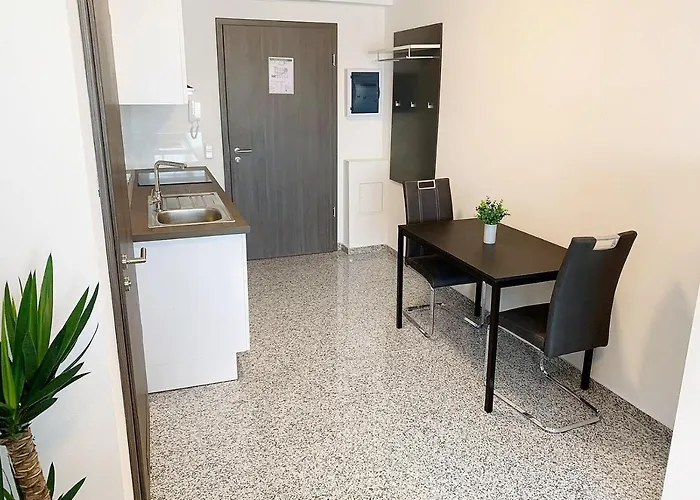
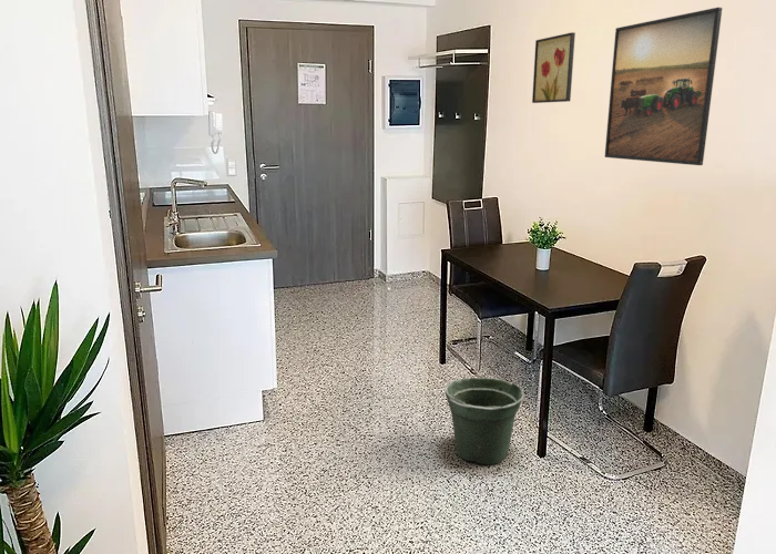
+ flower pot [445,377,524,465]
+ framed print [604,7,723,166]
+ wall art [531,31,576,104]
